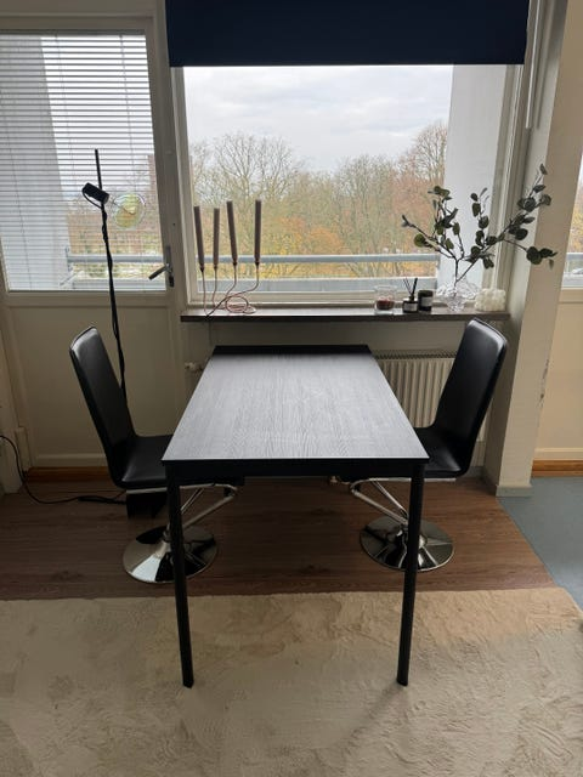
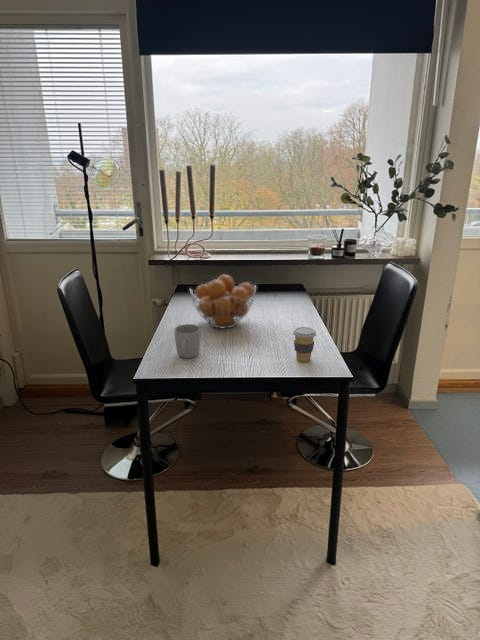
+ fruit basket [188,274,257,329]
+ mug [174,323,202,359]
+ coffee cup [292,326,317,363]
